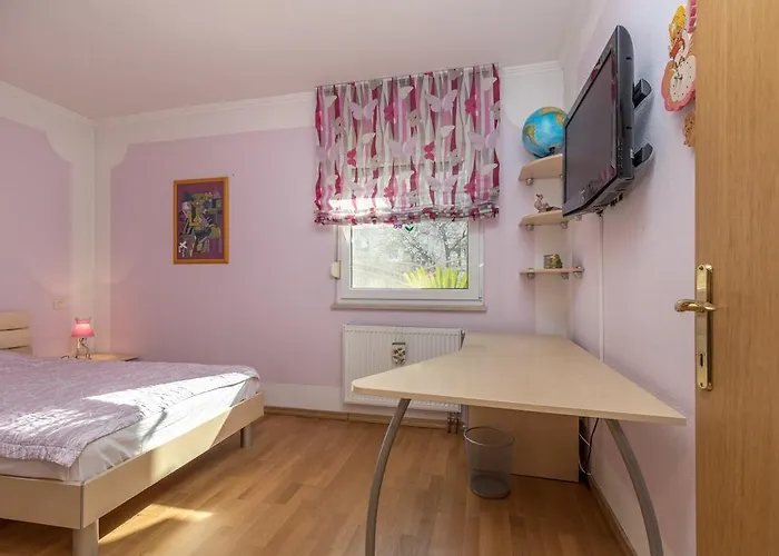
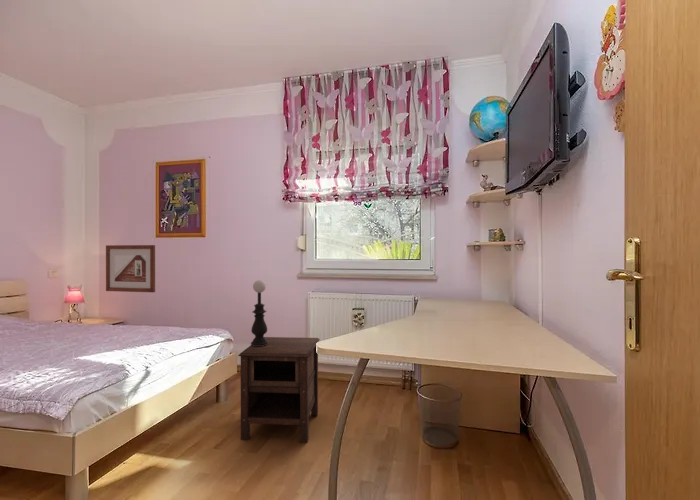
+ picture frame [105,244,156,293]
+ nightstand [237,336,321,444]
+ table lamp [250,279,268,346]
